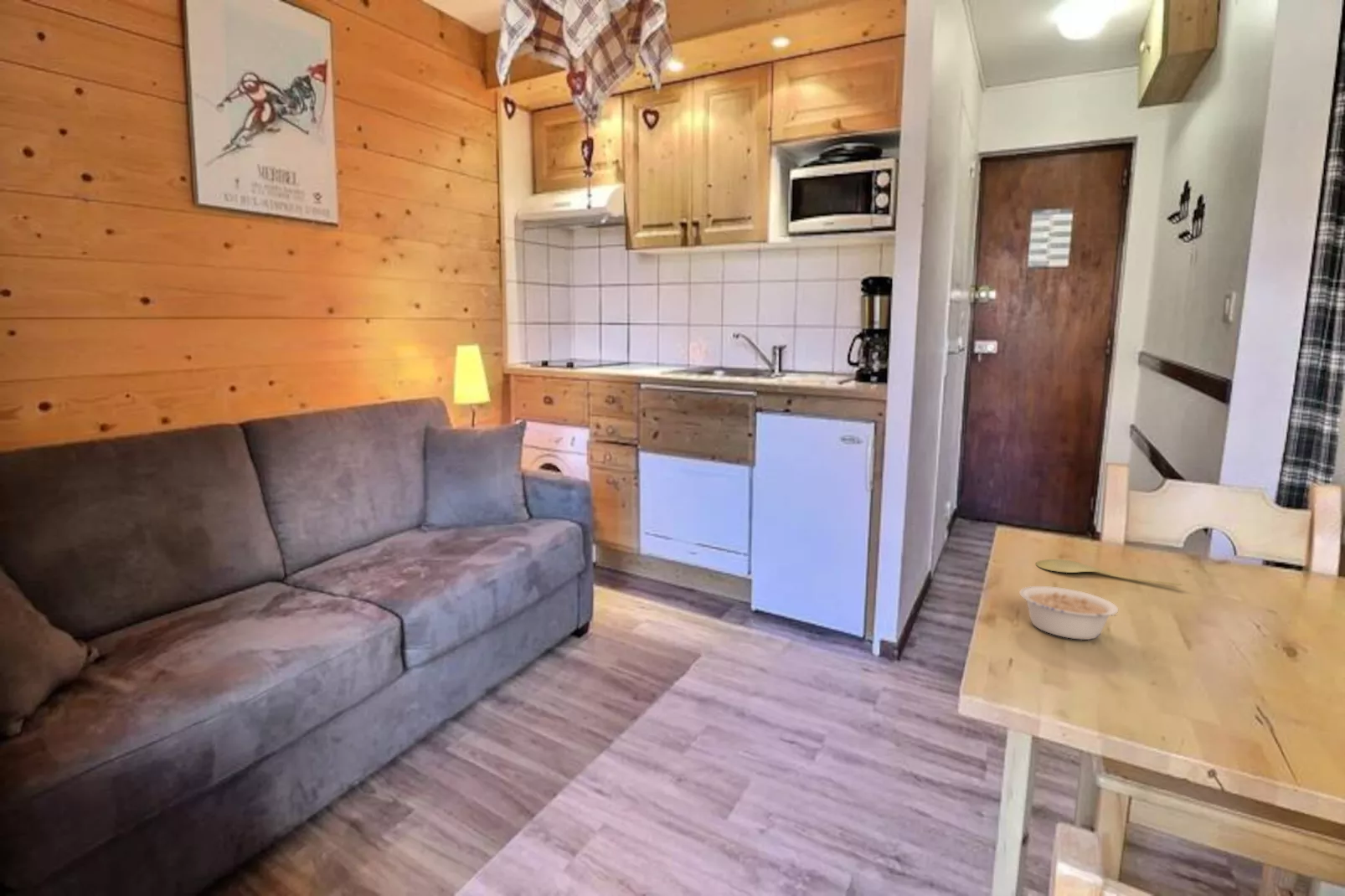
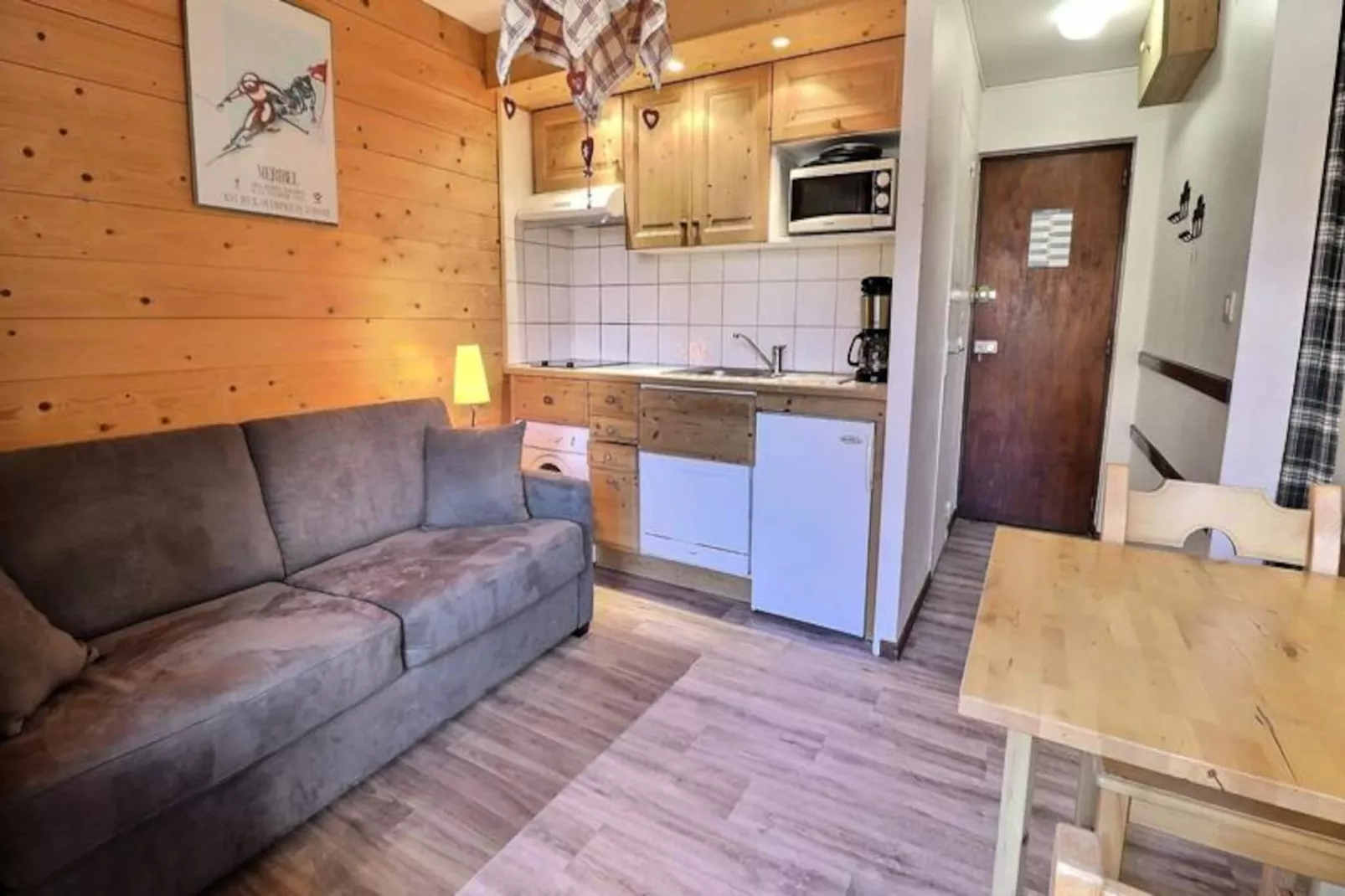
- legume [1018,585,1119,641]
- spoon [1035,559,1183,586]
